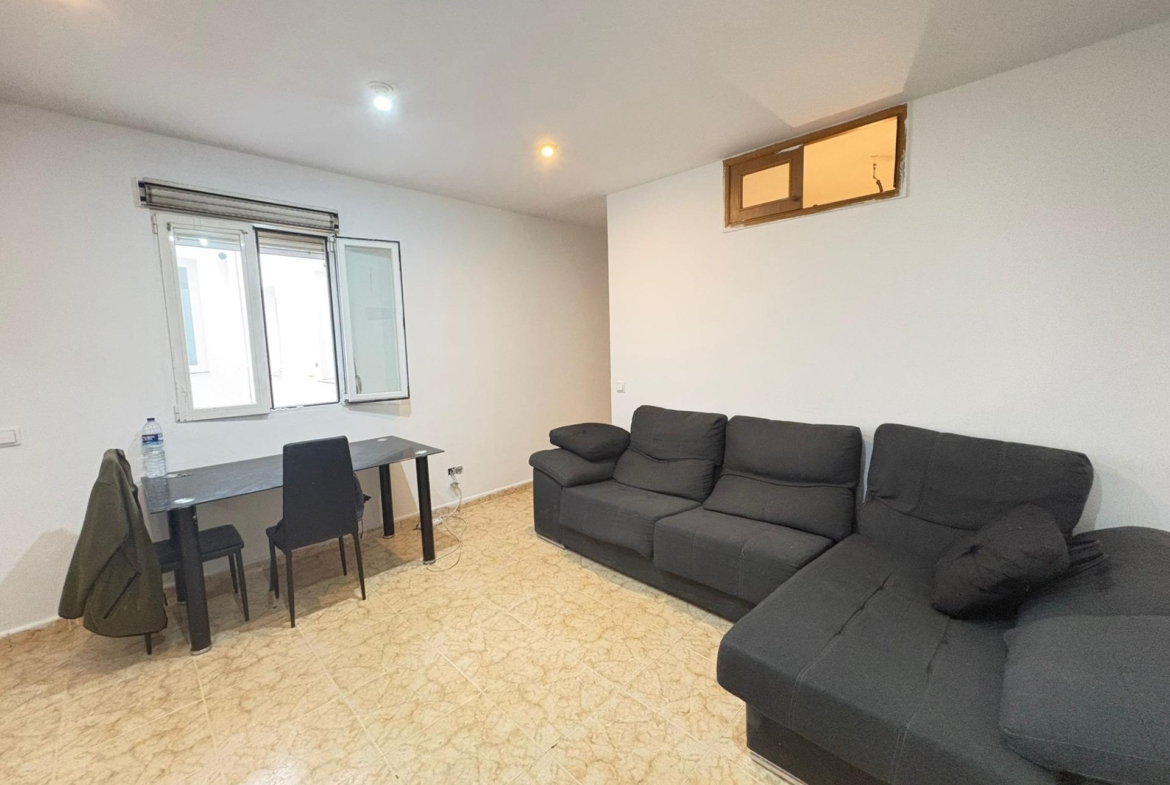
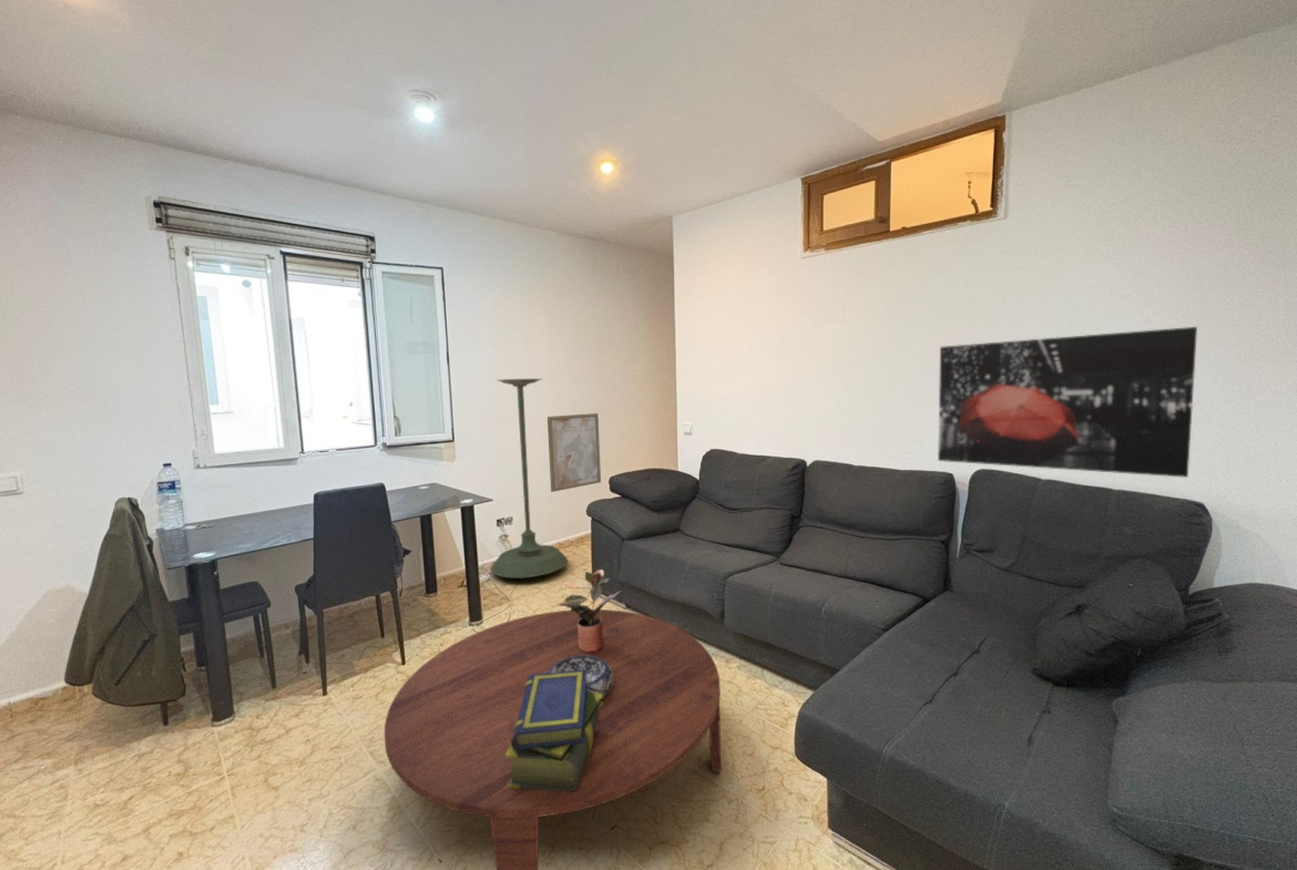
+ coffee table [384,608,722,870]
+ stack of books [505,669,603,791]
+ plant stand [490,378,569,579]
+ decorative bowl [548,655,613,699]
+ wall art [937,326,1198,479]
+ wall art [547,412,602,493]
+ potted plant [555,569,623,653]
